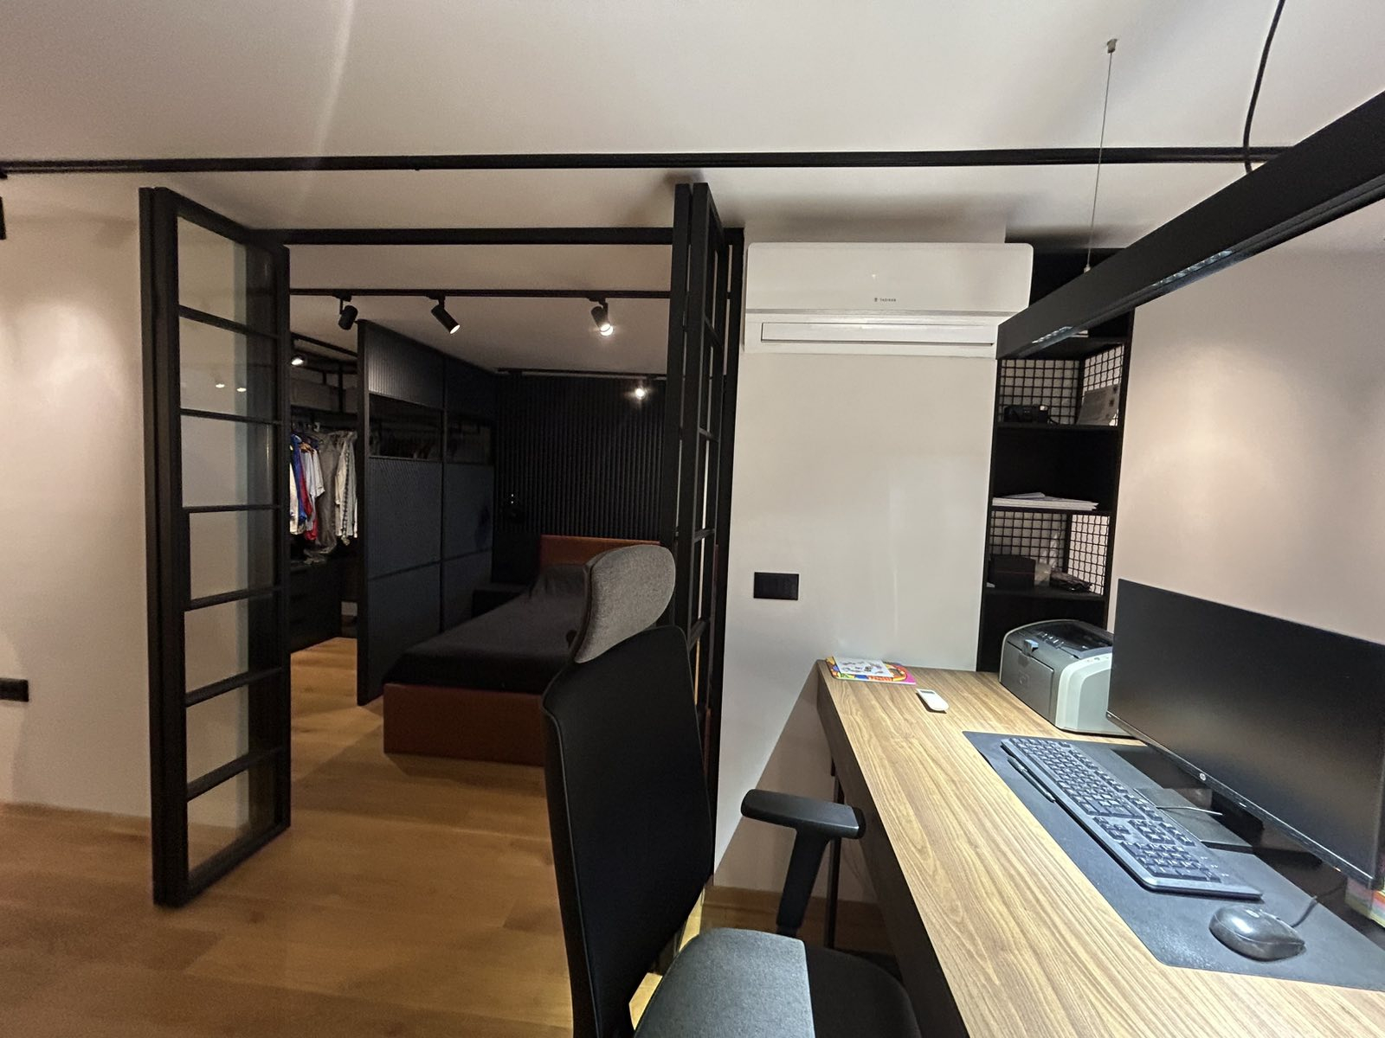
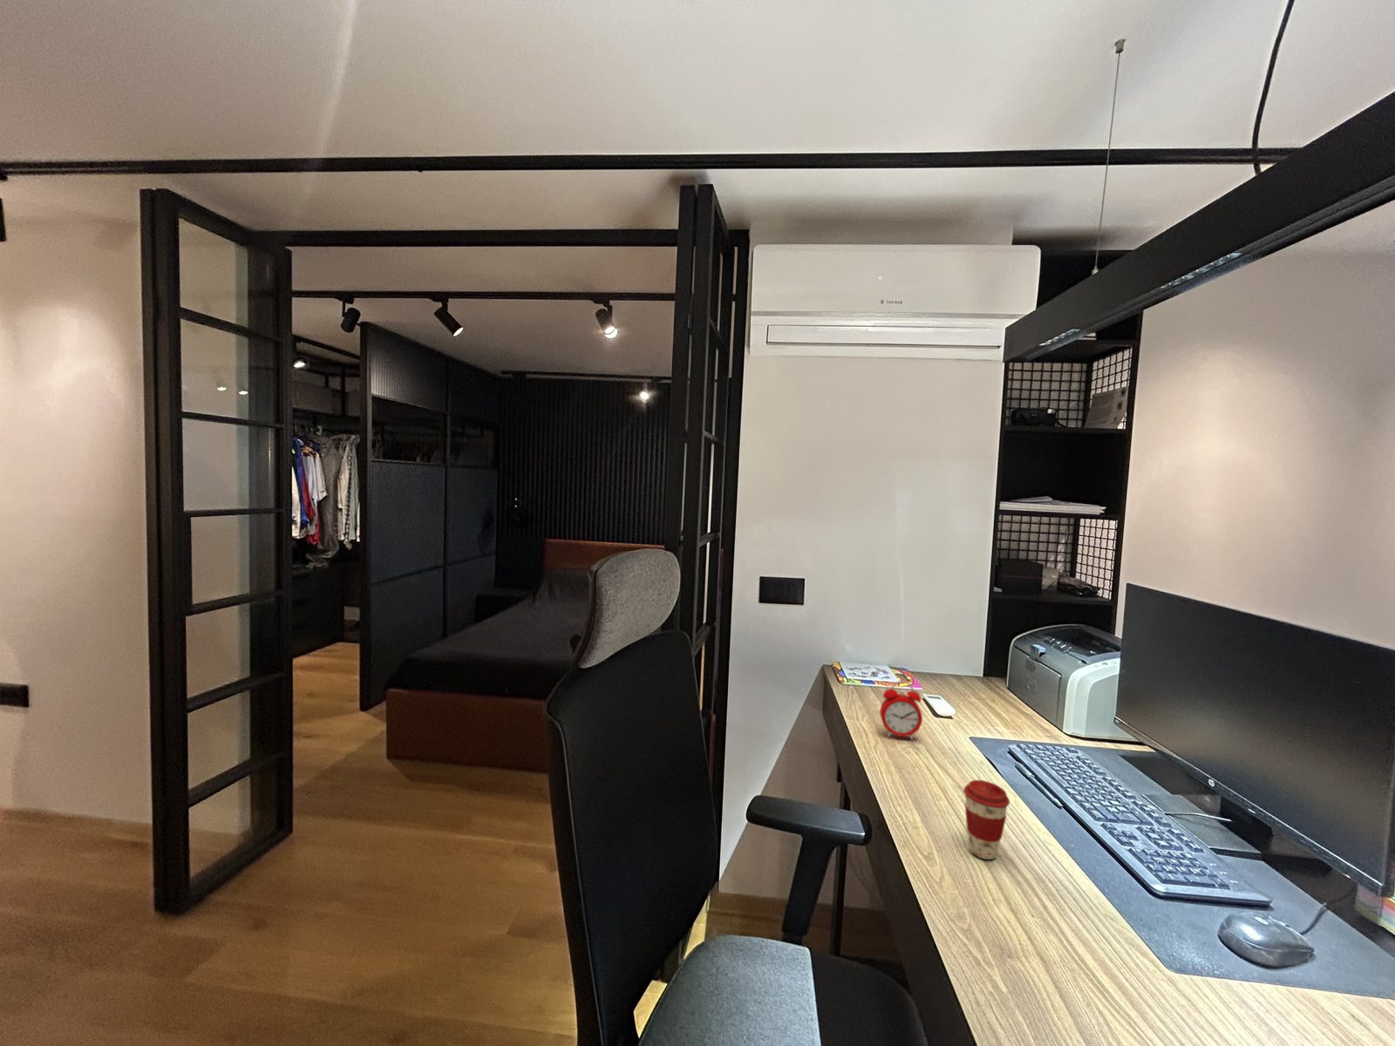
+ coffee cup [962,779,1011,860]
+ alarm clock [879,680,924,741]
